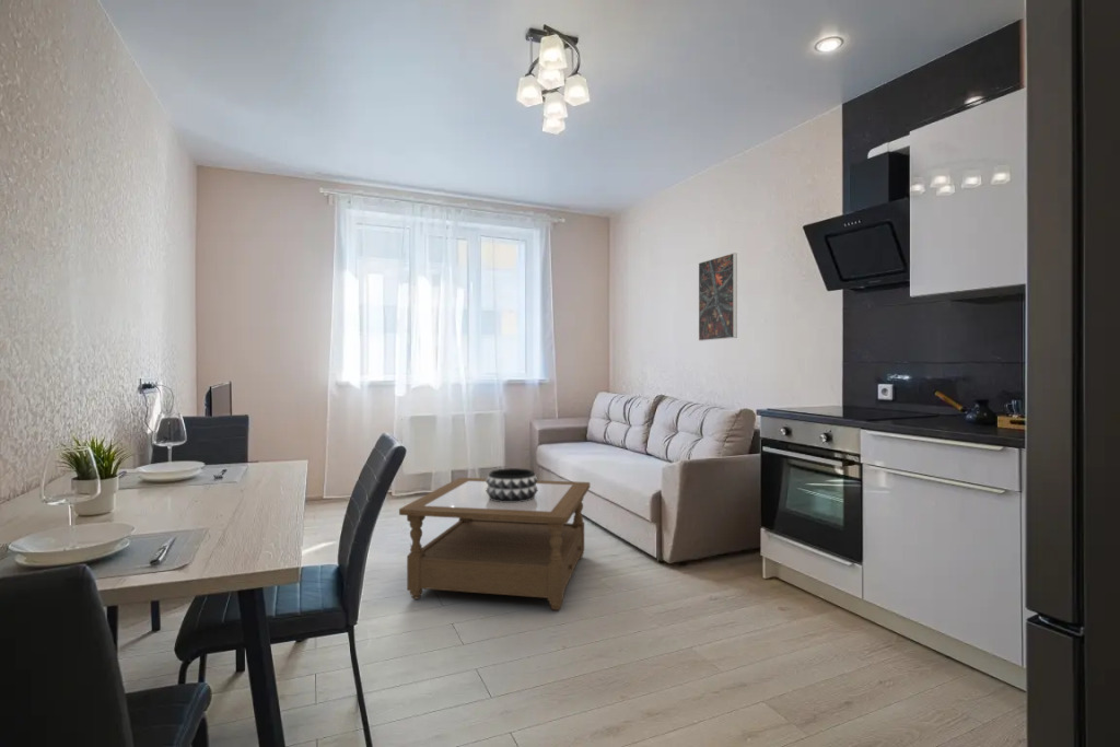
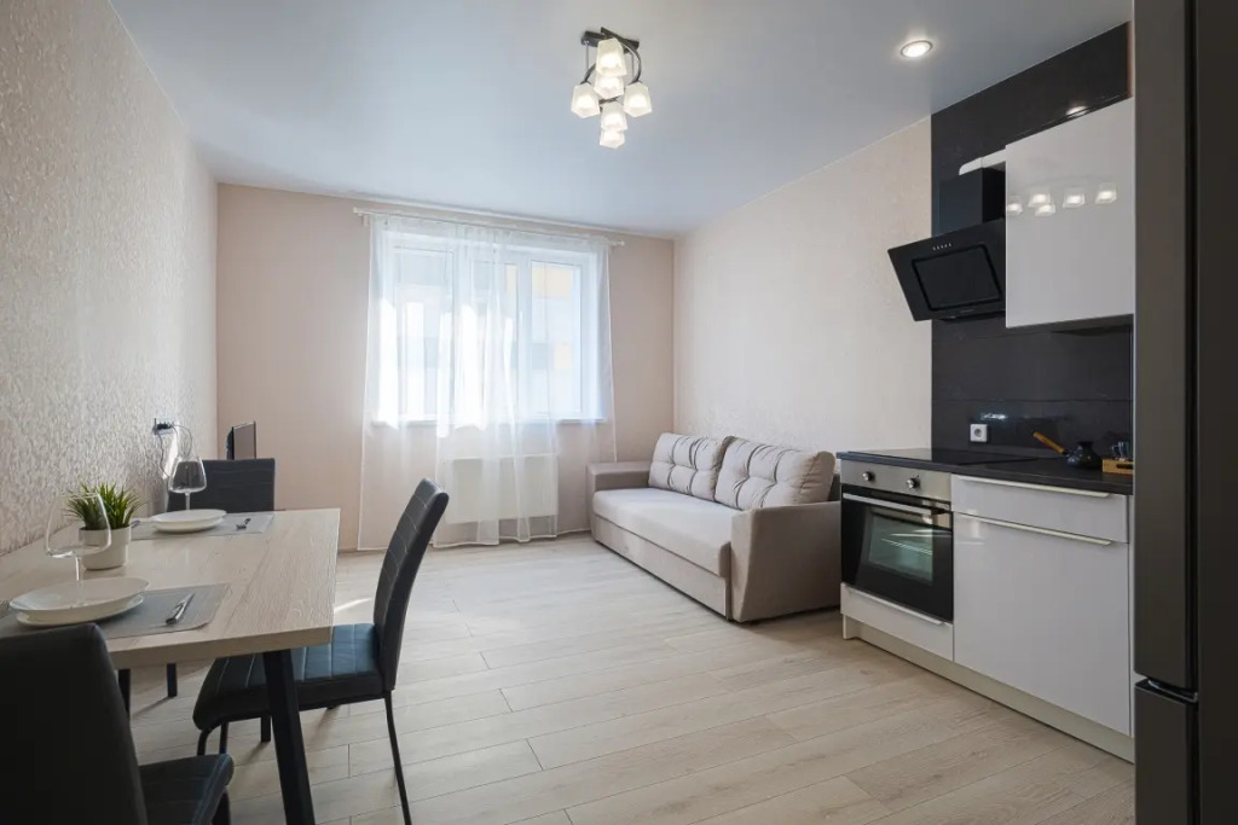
- coffee table [398,477,591,611]
- decorative bowl [486,467,539,502]
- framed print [698,252,738,342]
